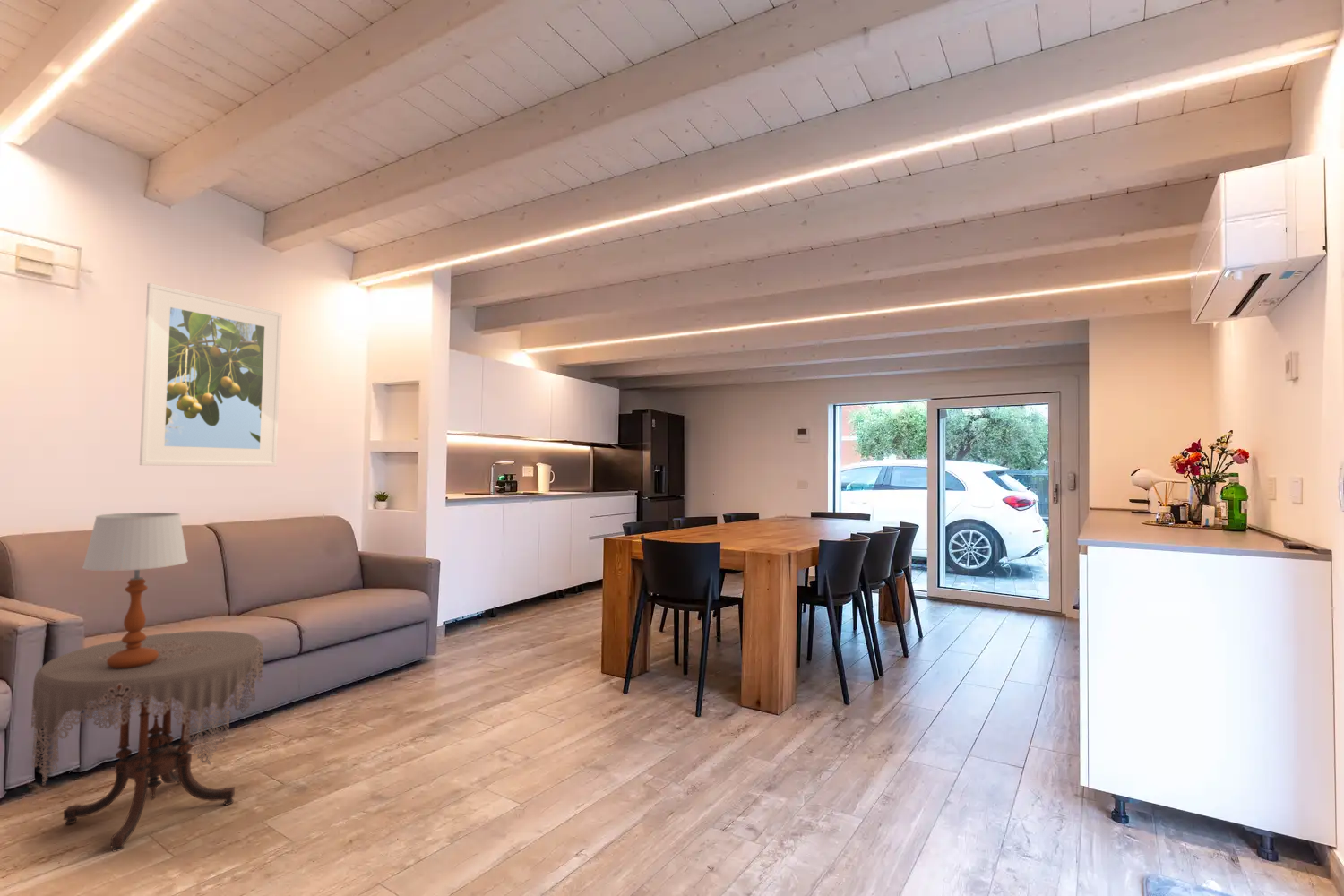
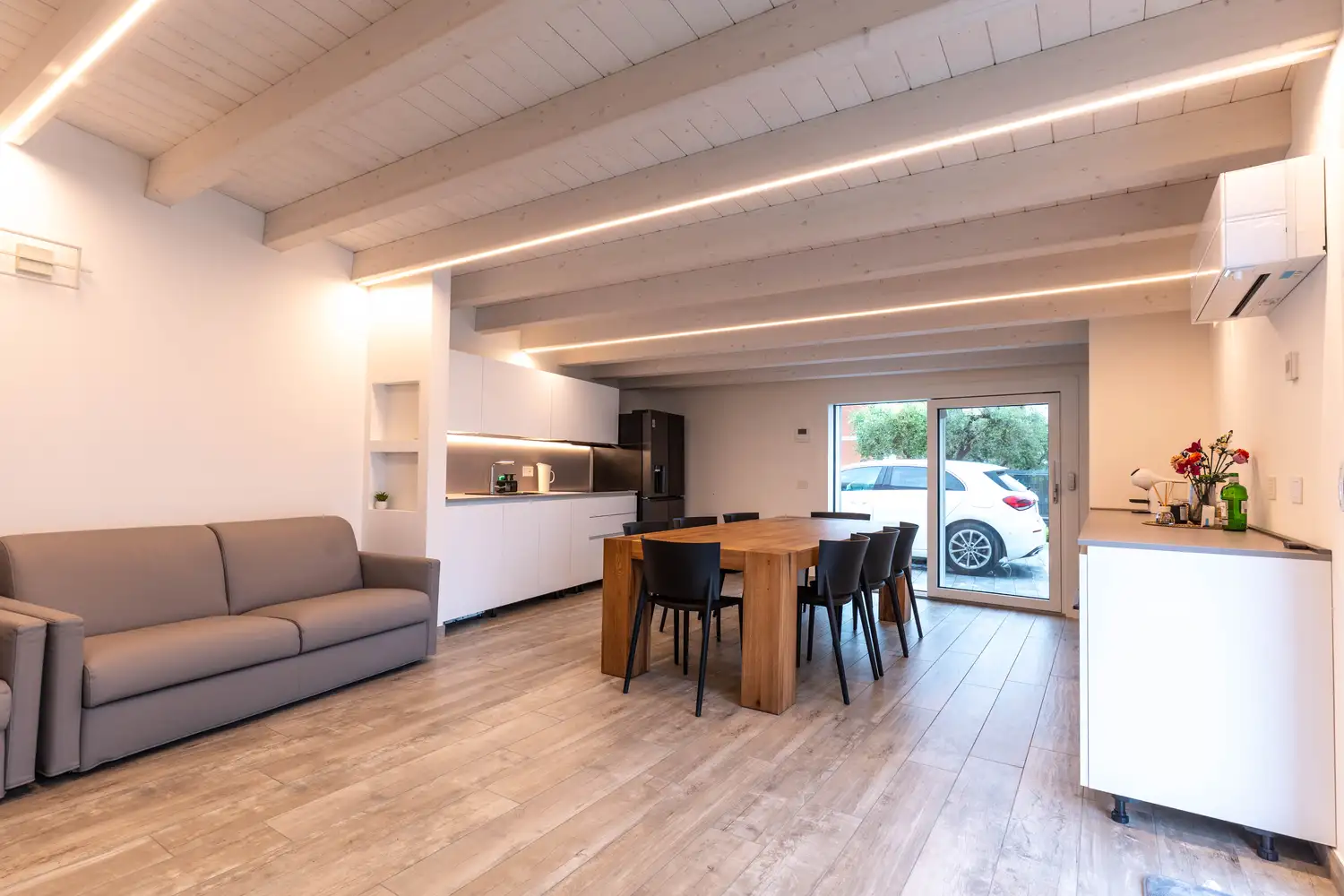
- table lamp [82,512,189,668]
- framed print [139,282,283,467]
- side table [30,630,264,853]
